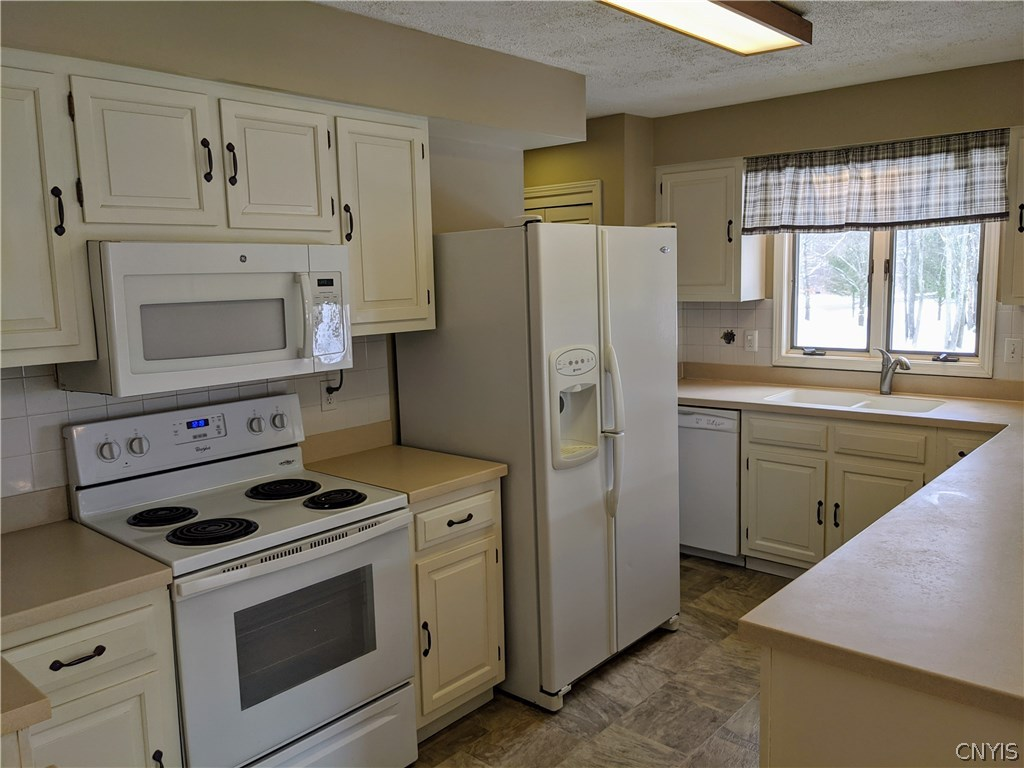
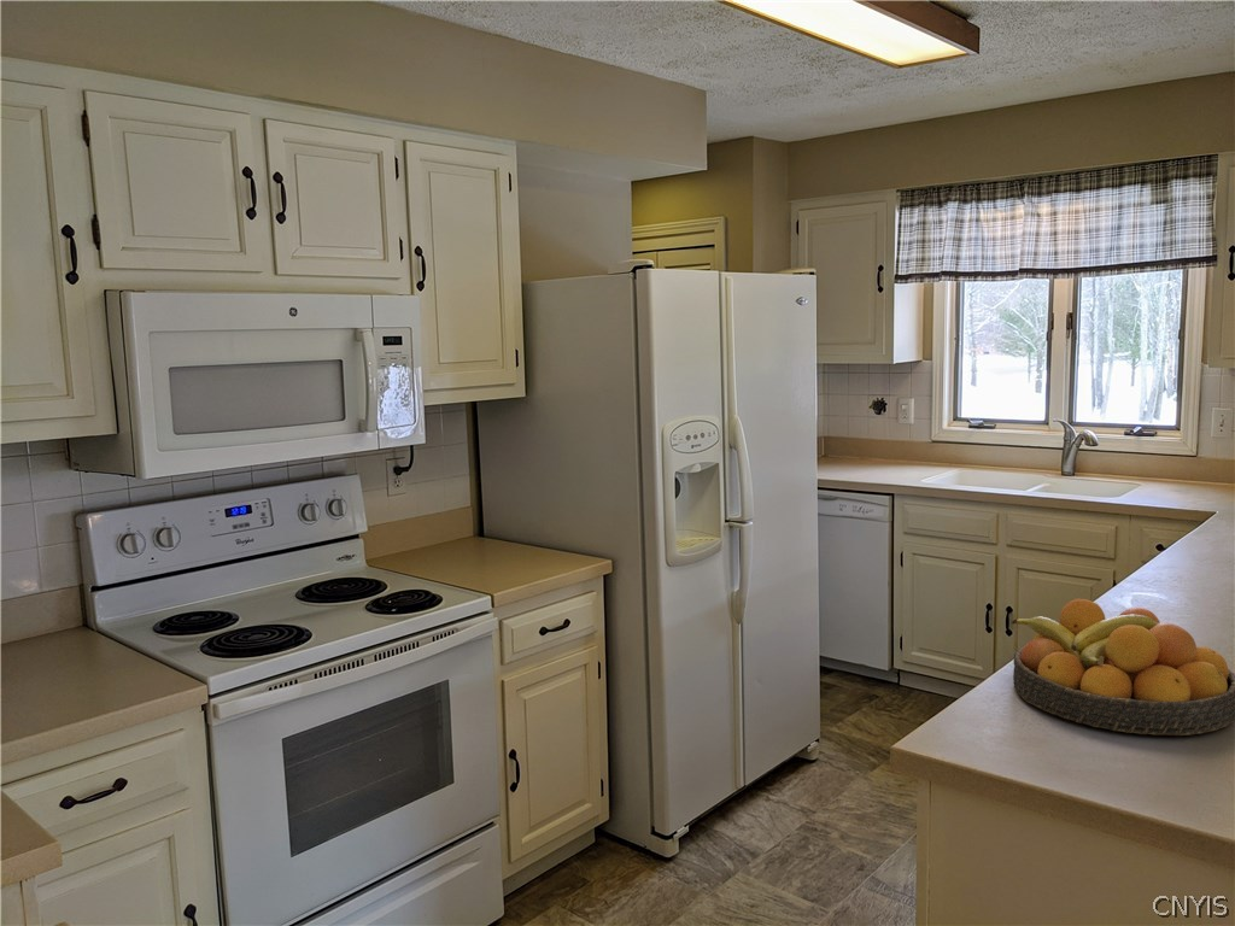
+ fruit bowl [1011,598,1235,737]
